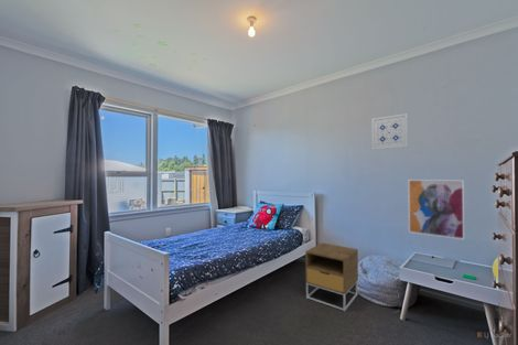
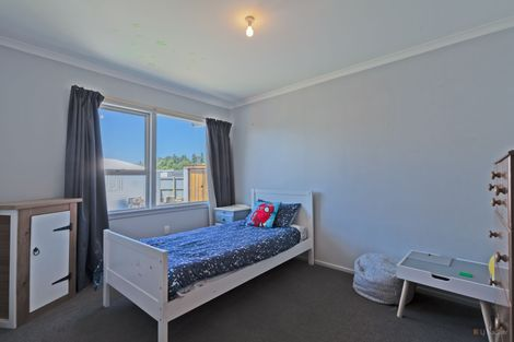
- wall art [407,179,465,240]
- nightstand [304,241,359,313]
- wall art [370,112,409,151]
